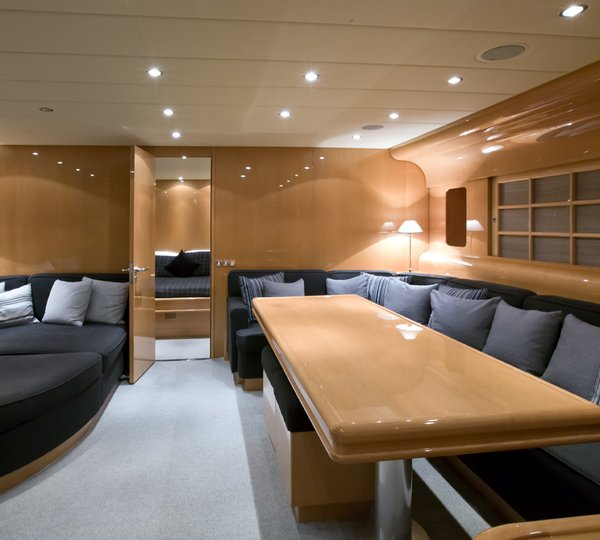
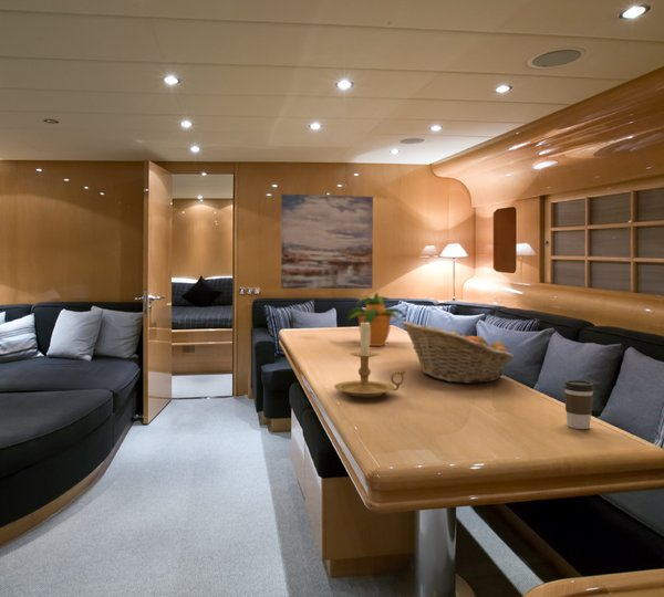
+ potted plant [346,292,406,347]
+ fruit basket [402,321,515,385]
+ candle holder [333,320,406,398]
+ wall art [280,193,374,290]
+ coffee cup [563,379,595,430]
